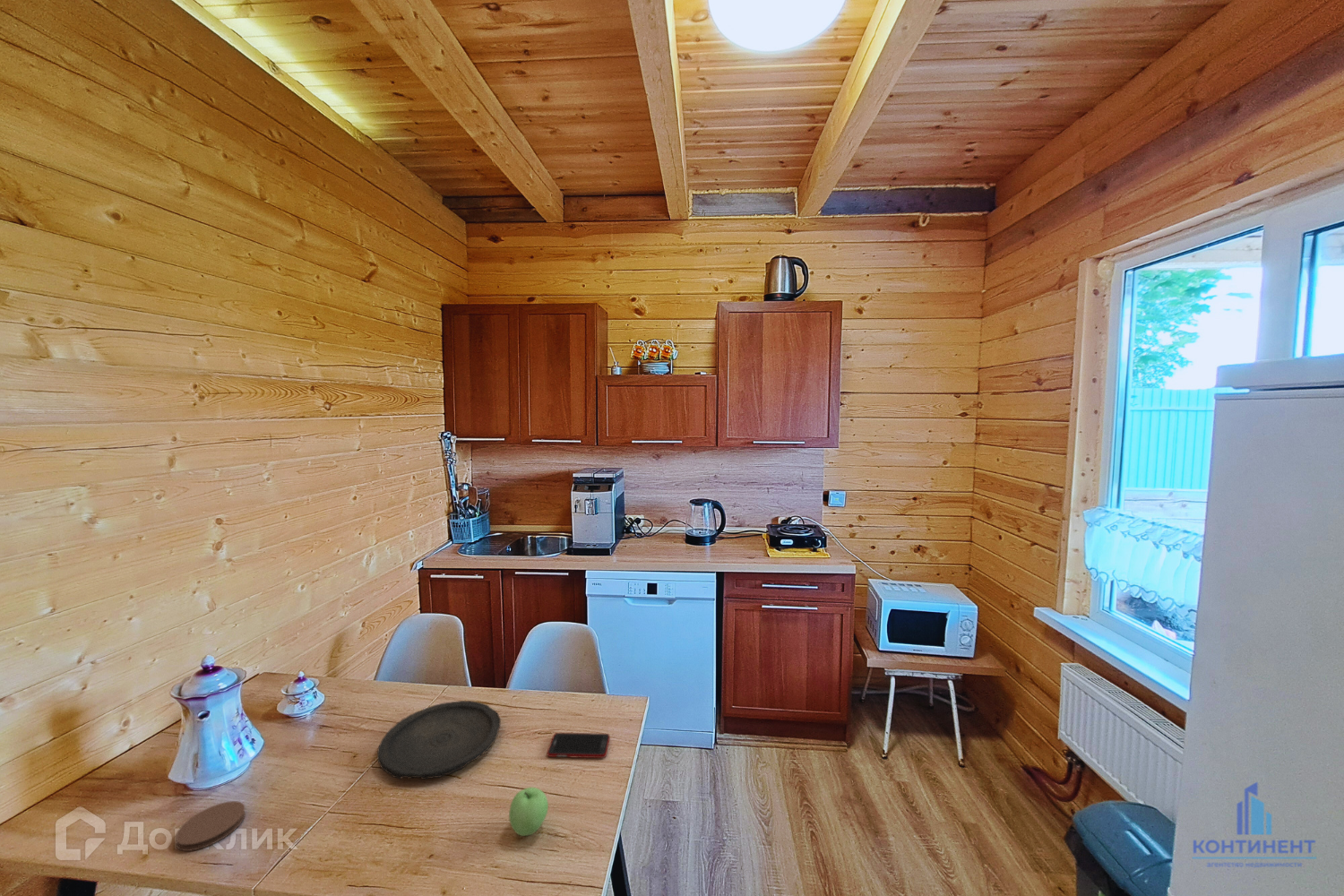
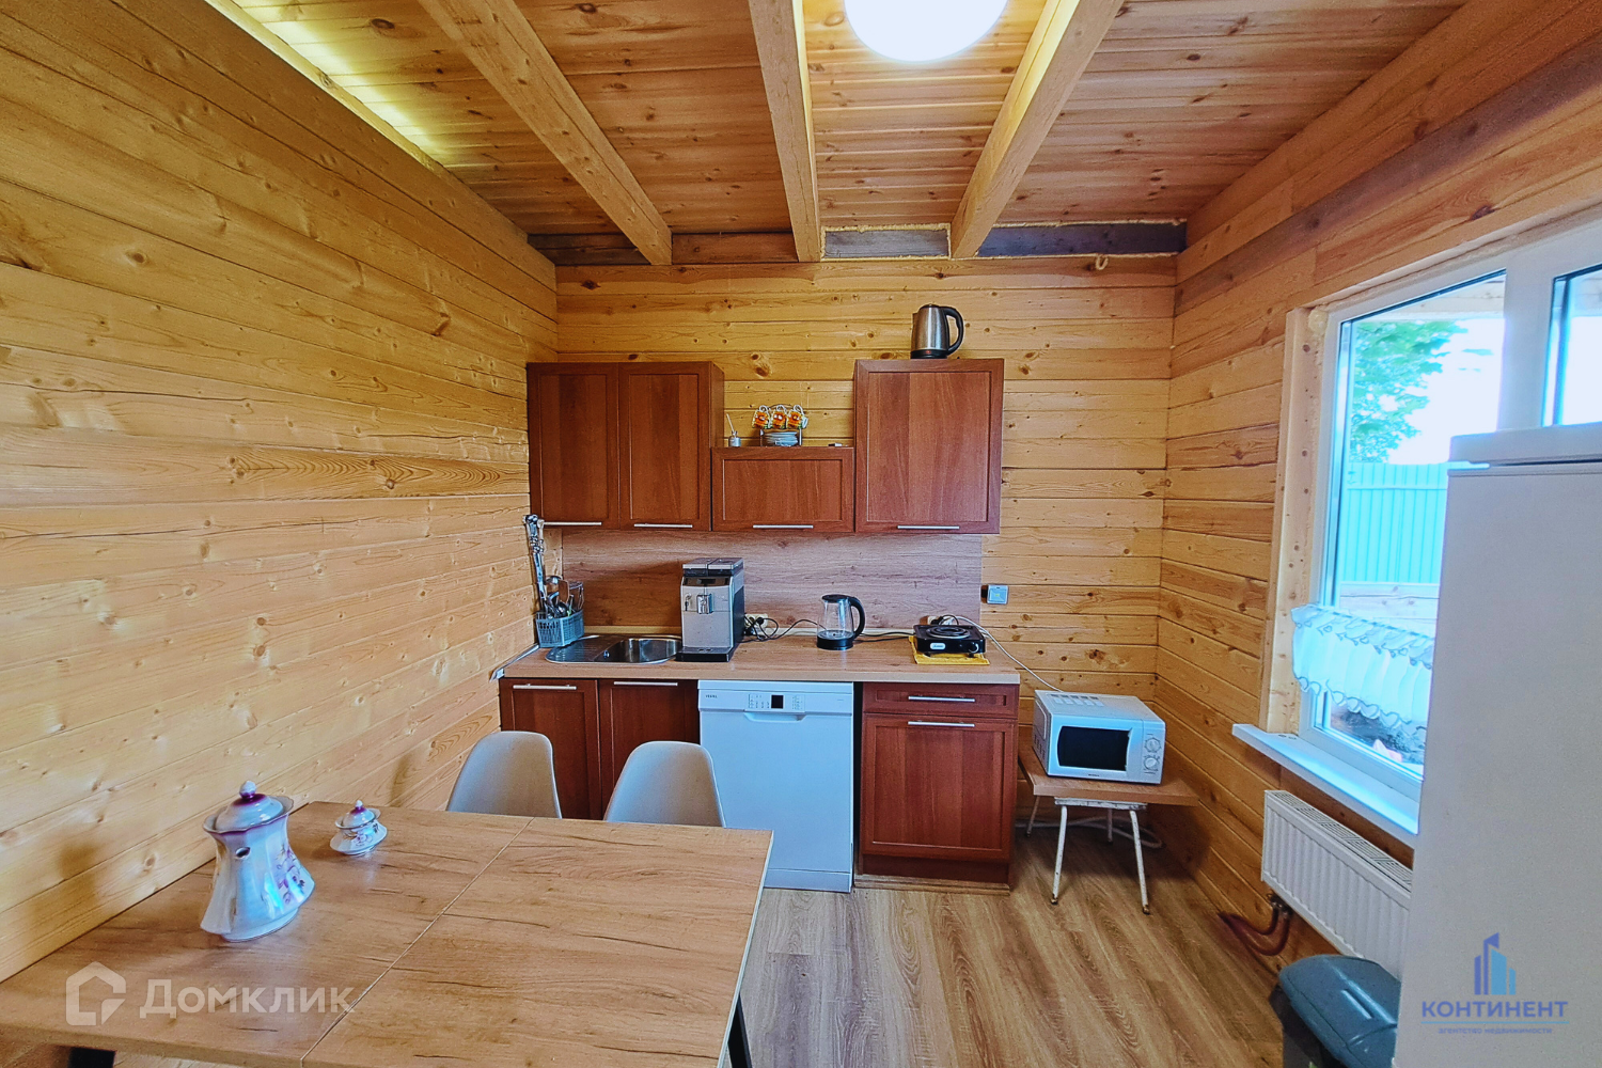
- cell phone [547,732,611,759]
- apple [508,787,549,837]
- plate [376,700,502,780]
- coaster [175,800,246,852]
